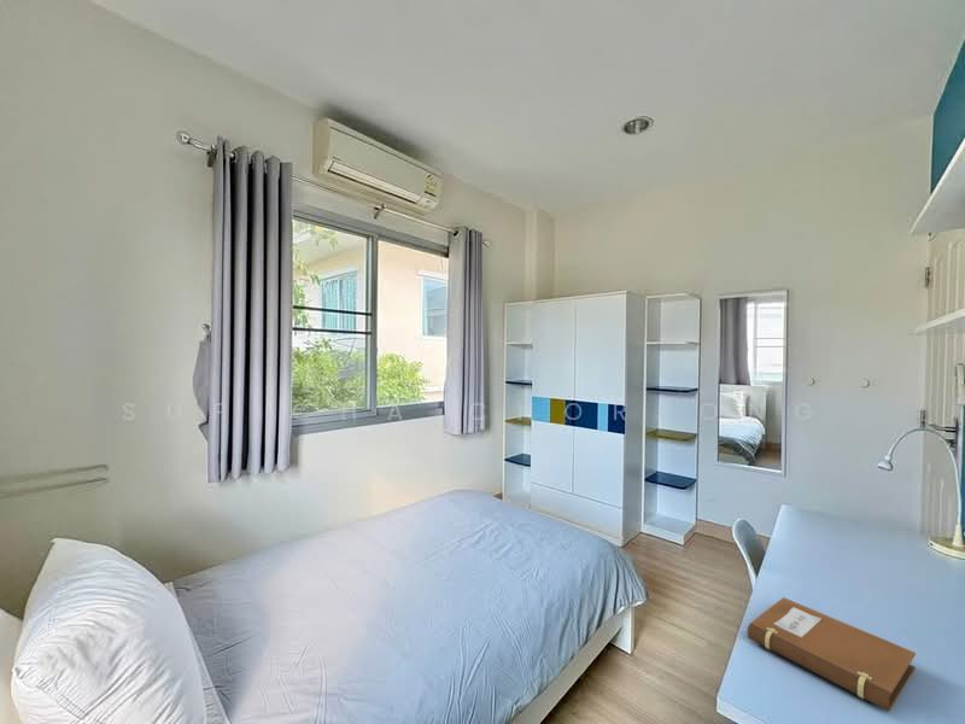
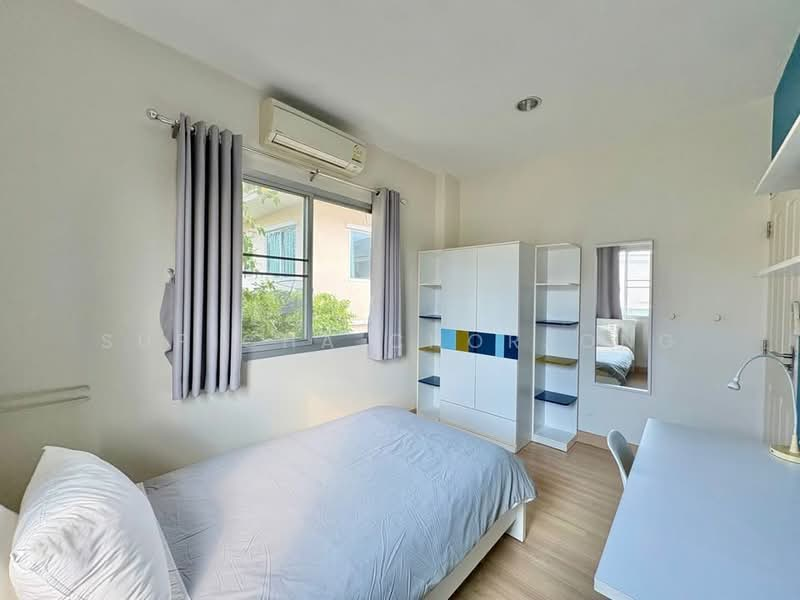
- notebook [747,596,917,712]
